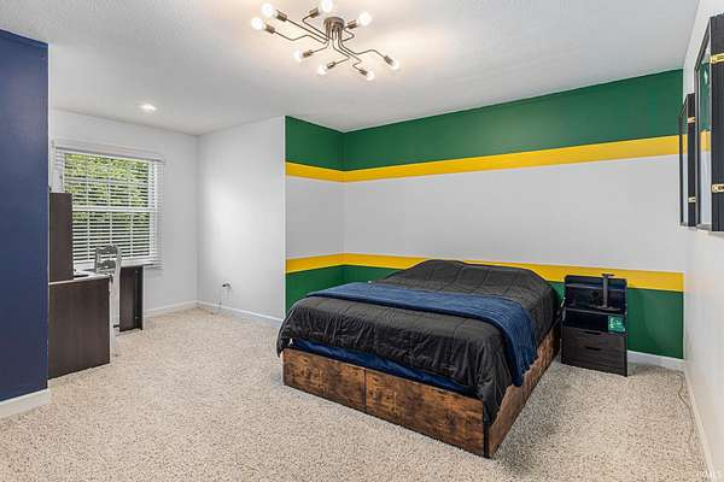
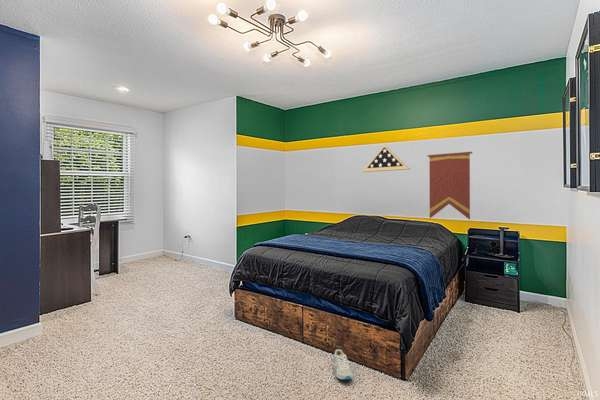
+ pennant [426,151,473,221]
+ sneaker [333,348,353,380]
+ display case [361,144,411,173]
